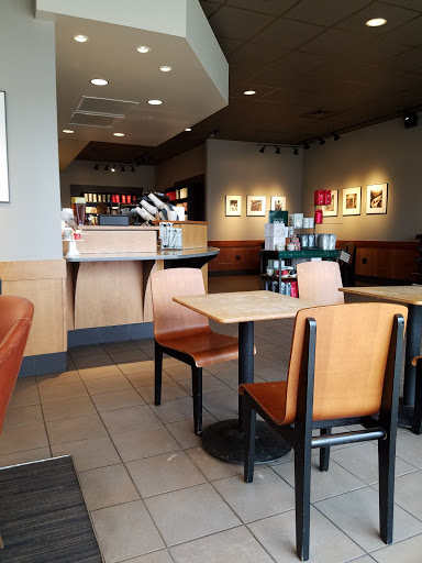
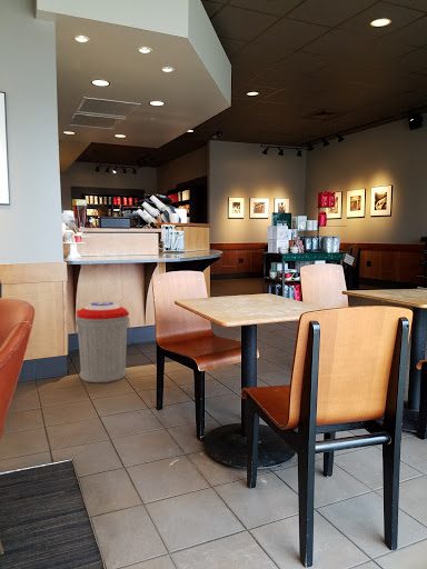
+ trash can [75,301,131,383]
